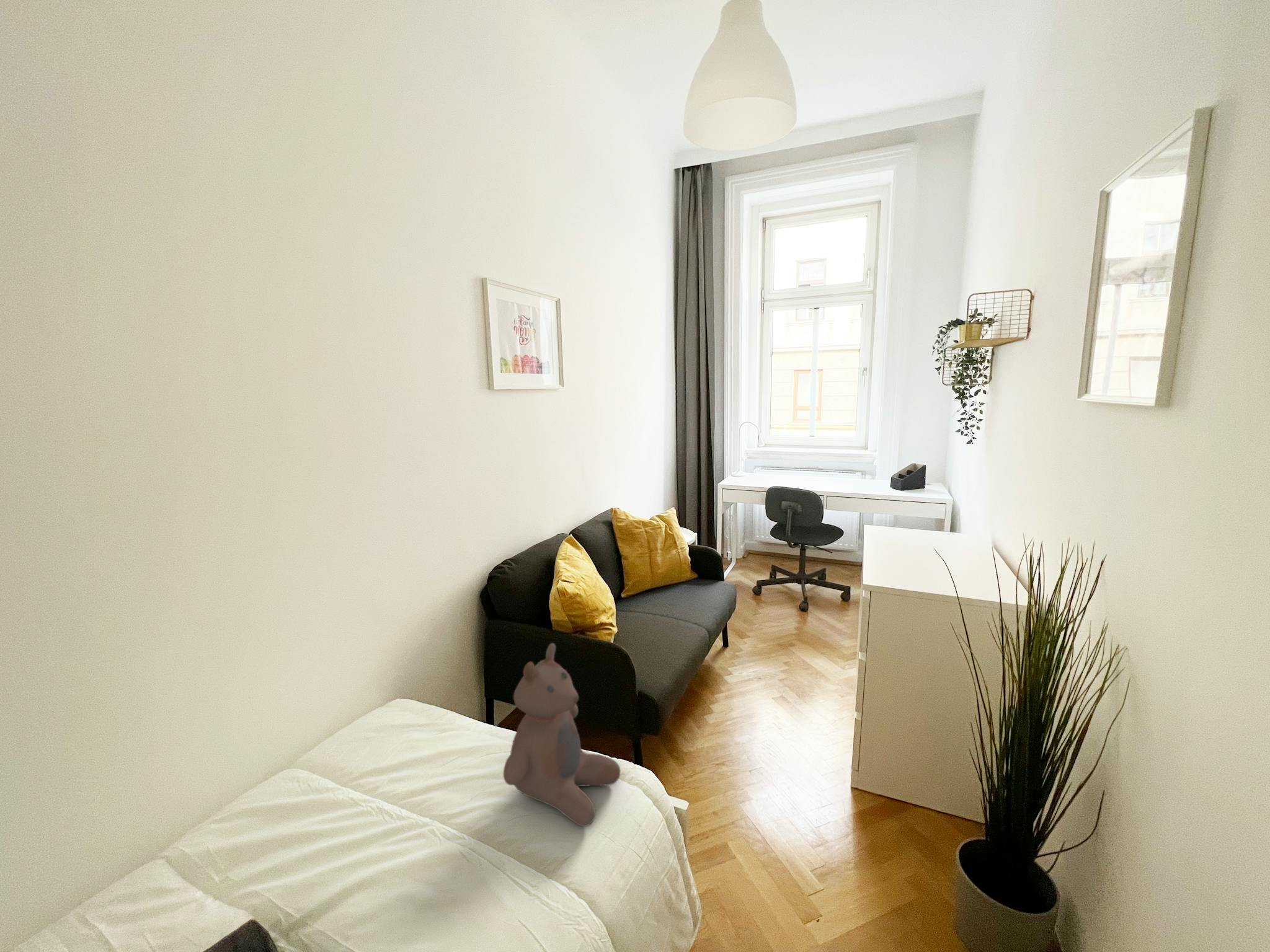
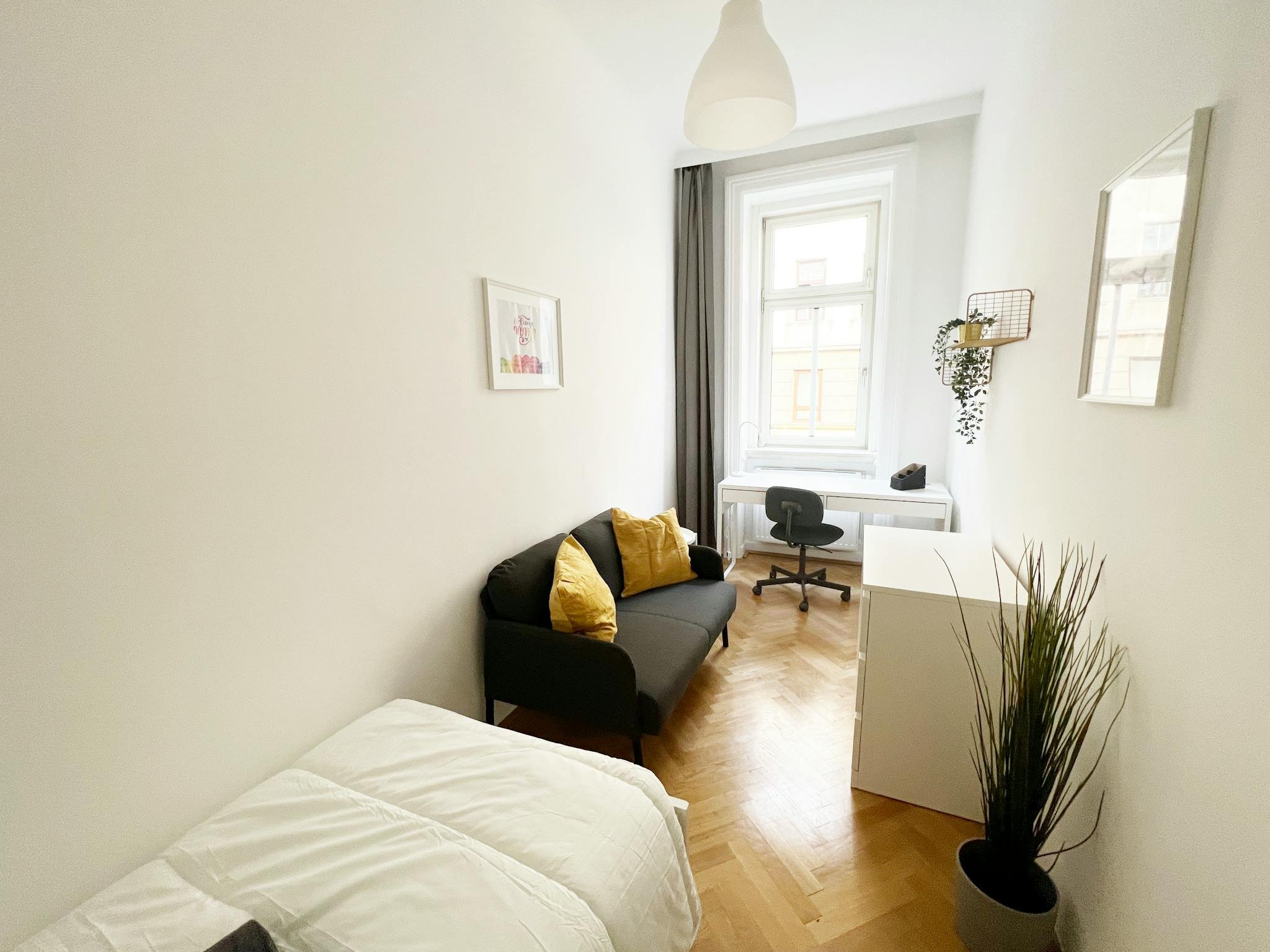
- bear [503,643,621,827]
